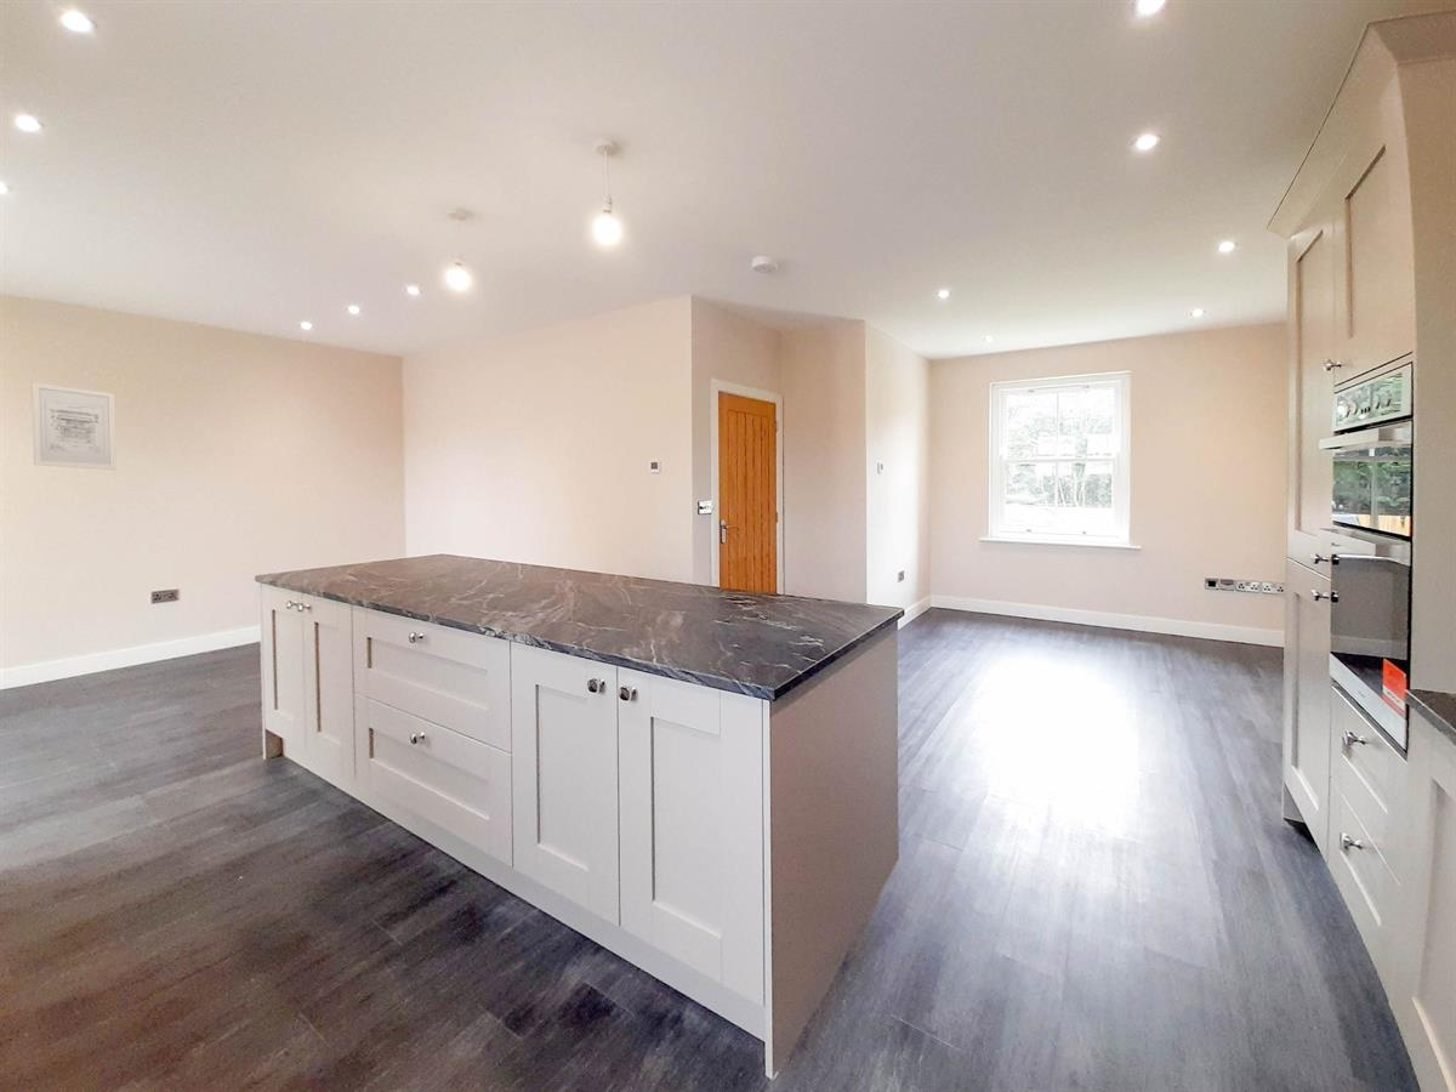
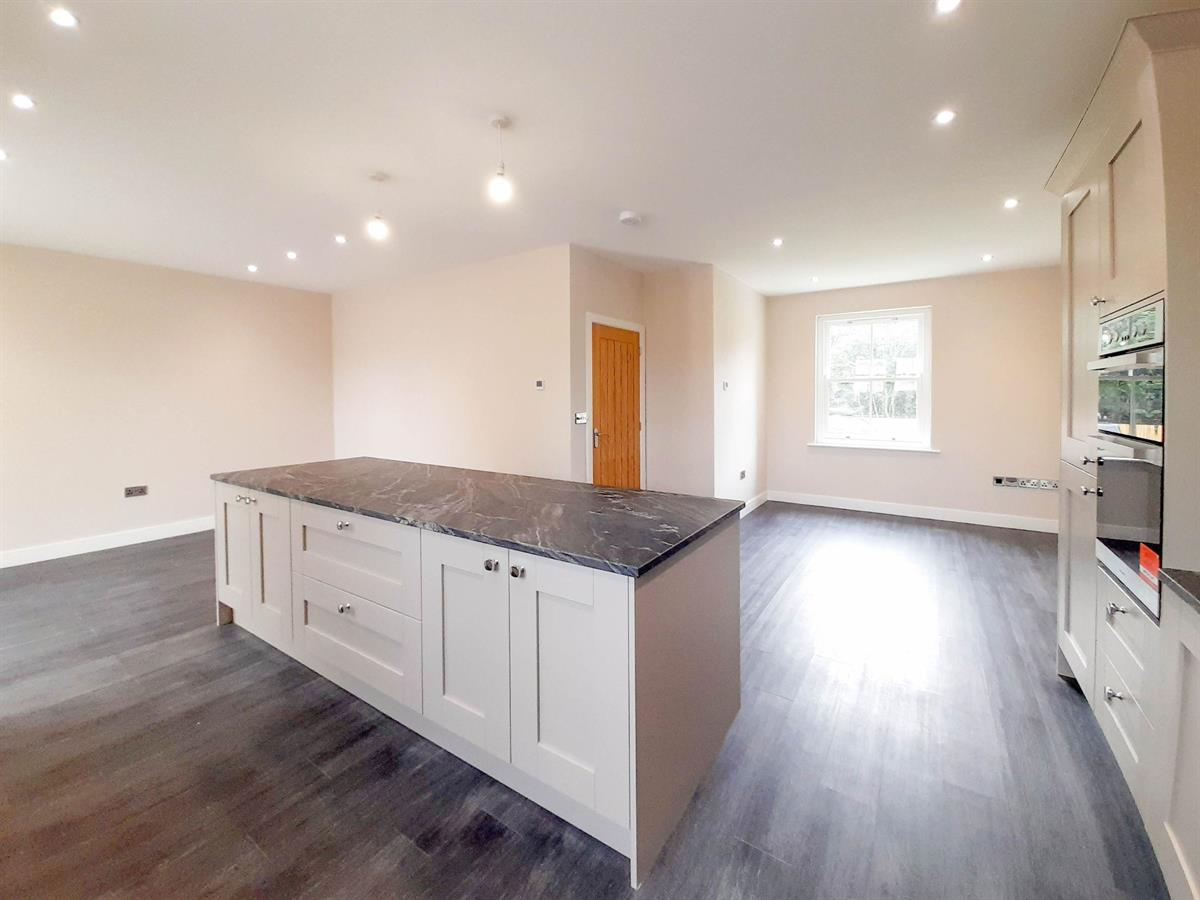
- wall art [30,381,118,471]
